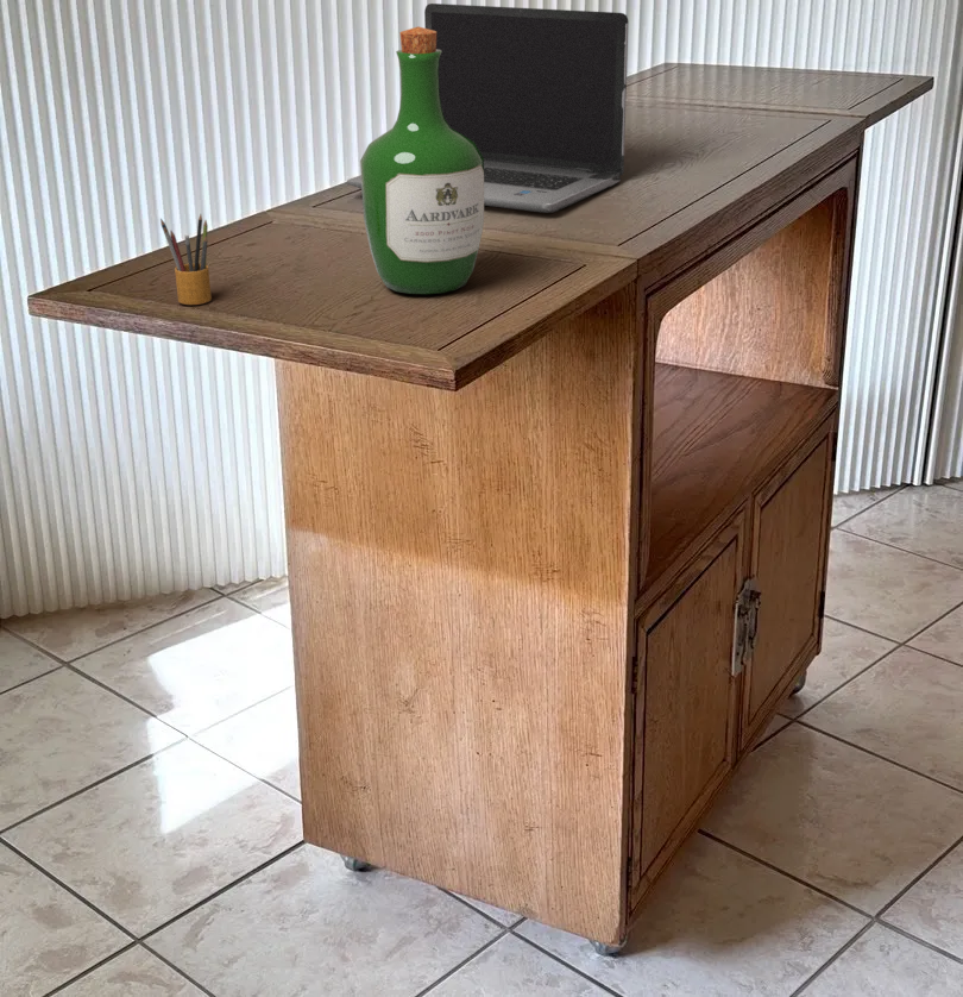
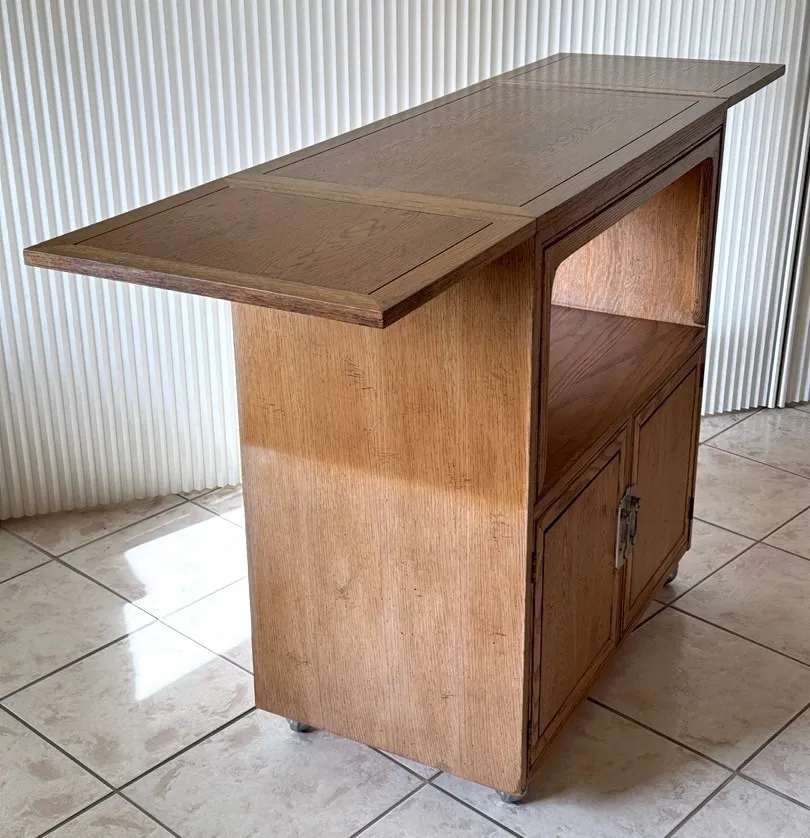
- laptop computer [346,2,629,214]
- pencil box [159,213,213,306]
- wine bottle [359,25,485,295]
